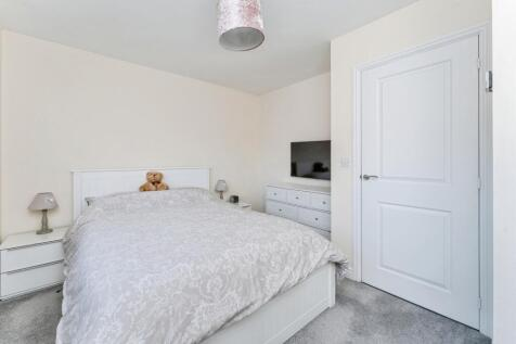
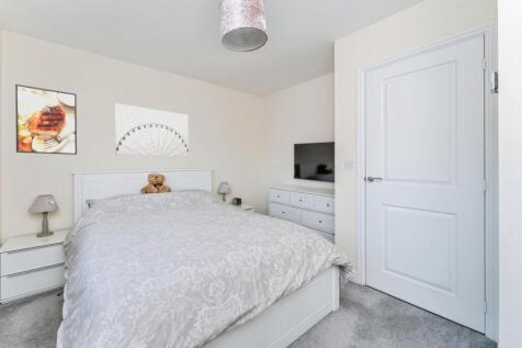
+ wall art [114,102,190,158]
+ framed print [14,83,78,156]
